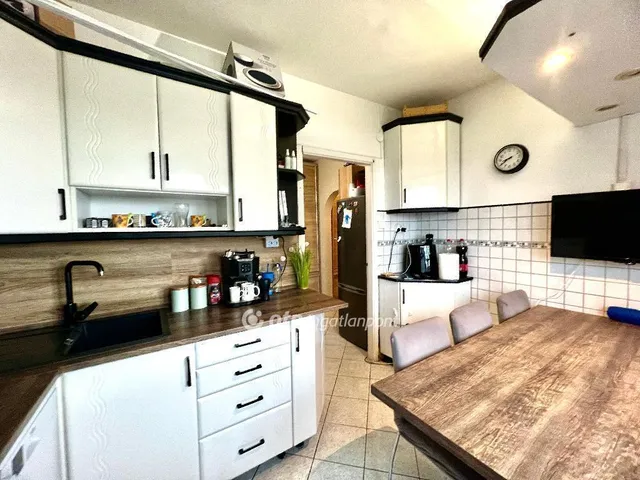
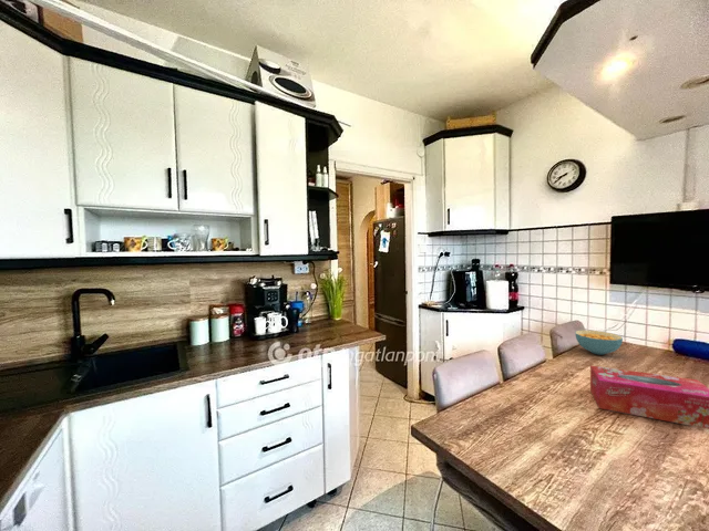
+ tissue box [589,364,709,430]
+ cereal bowl [574,330,624,356]
